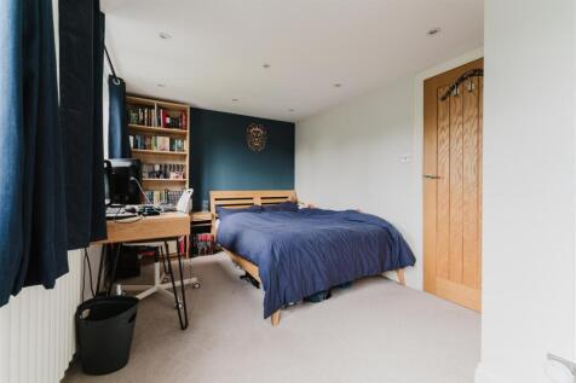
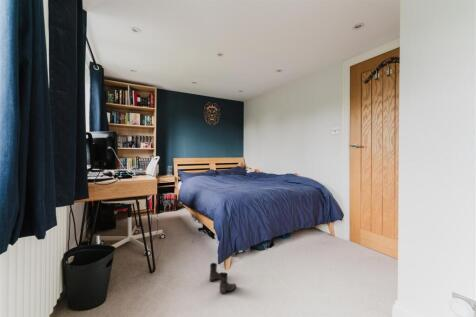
+ boots [209,262,238,294]
